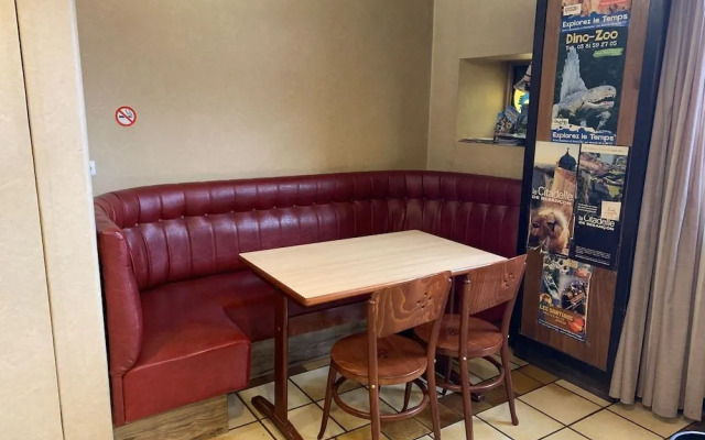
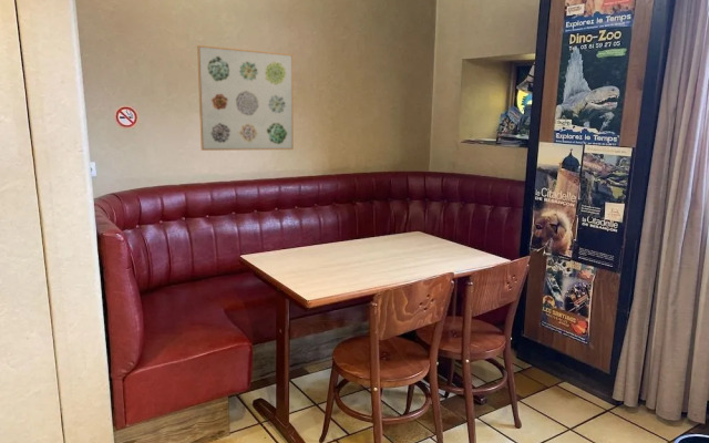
+ wall art [196,44,295,152]
